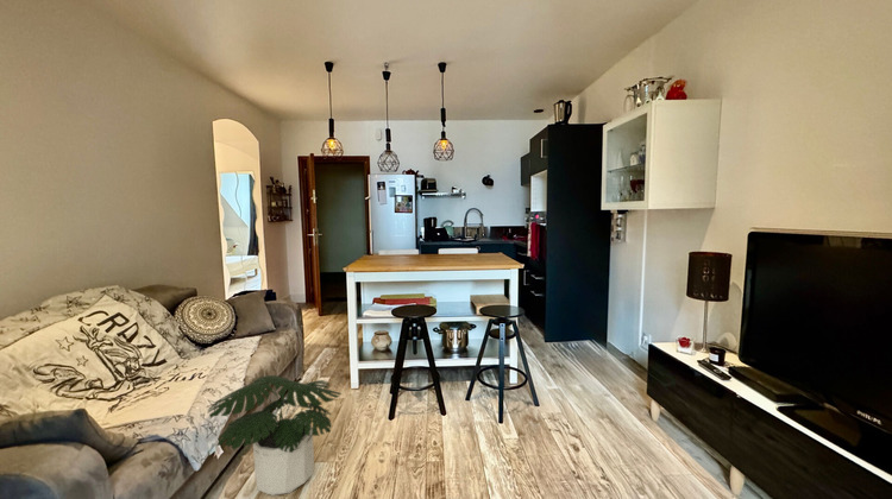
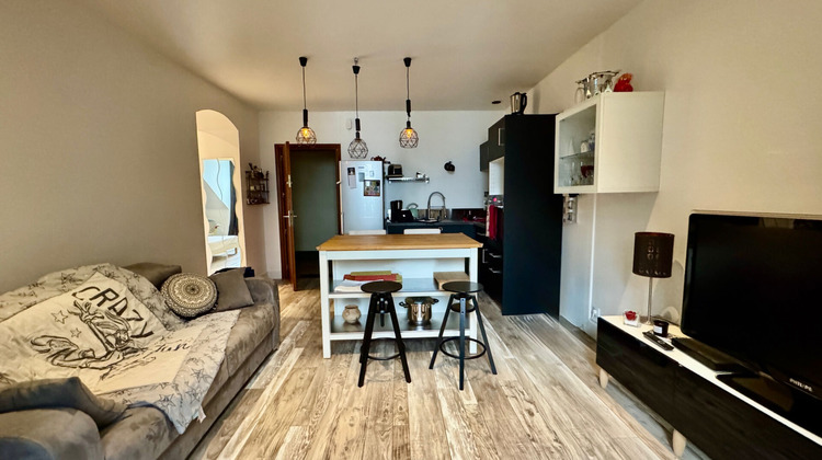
- potted plant [207,374,343,497]
